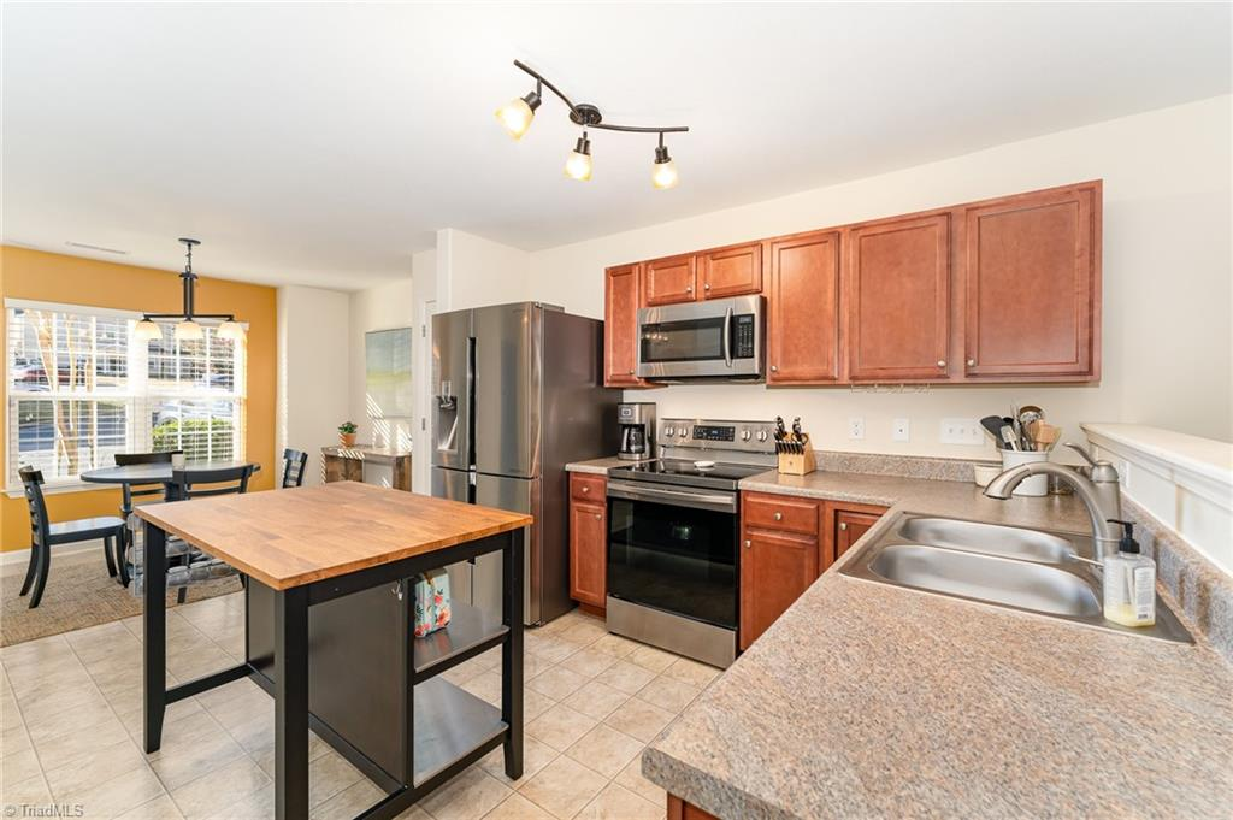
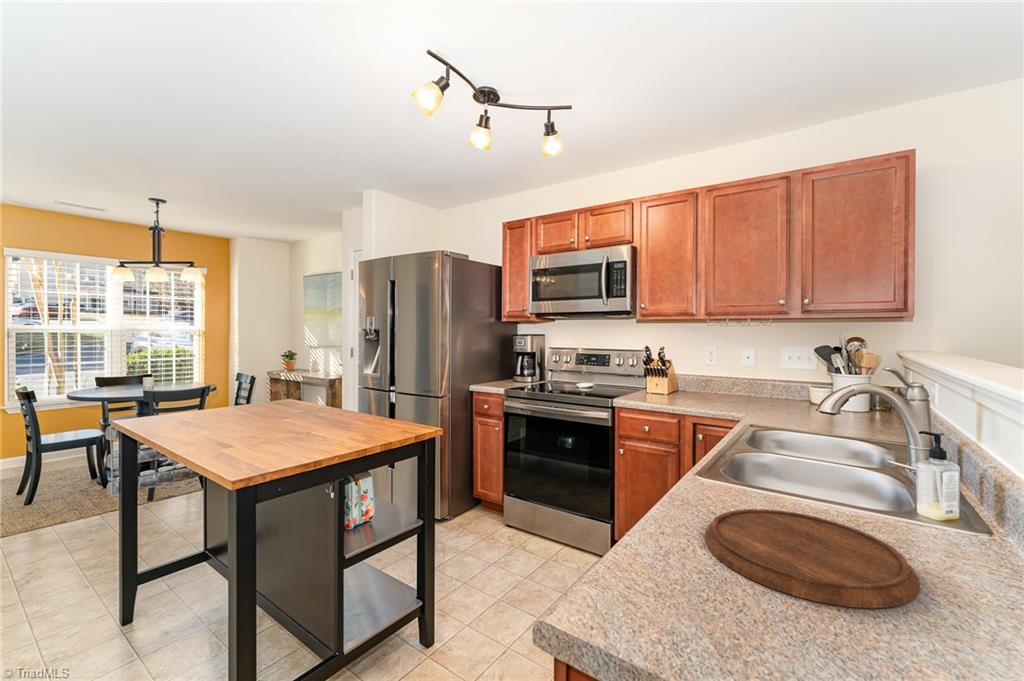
+ cutting board [704,508,921,609]
